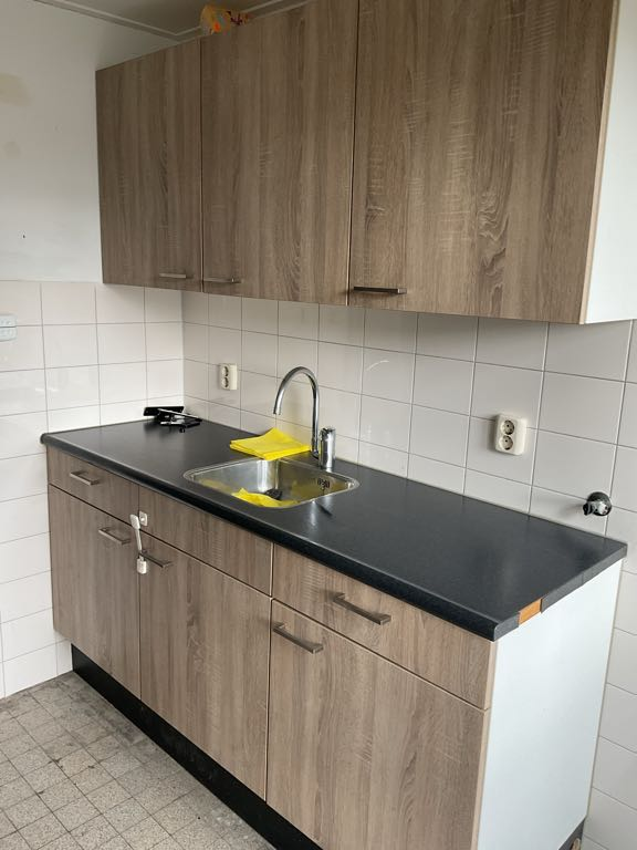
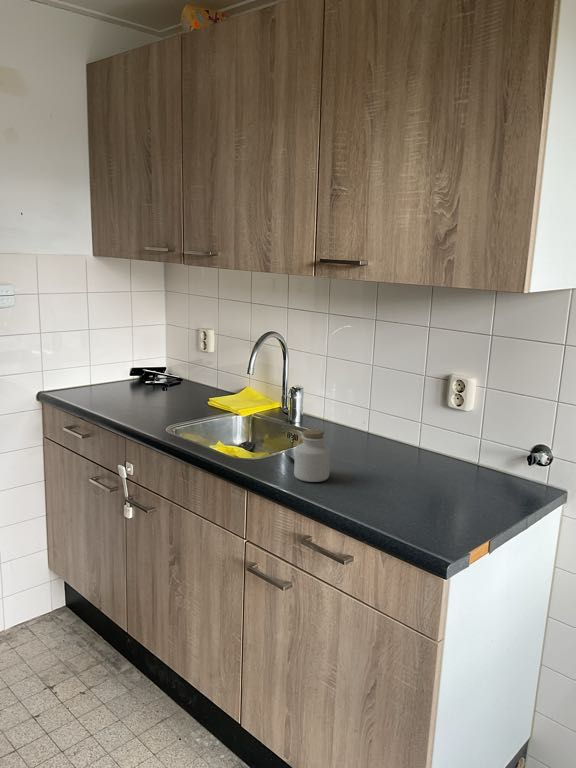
+ jar [293,428,332,483]
